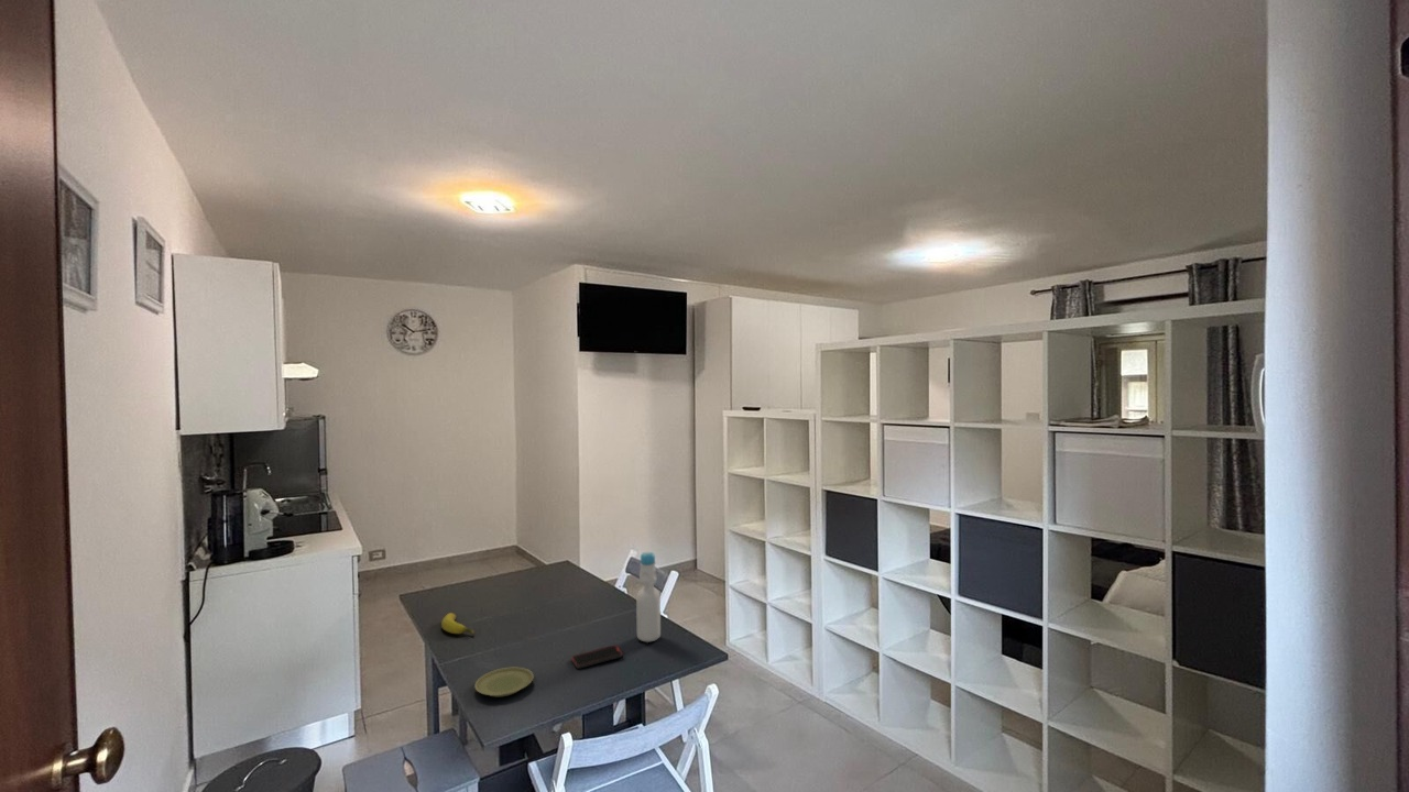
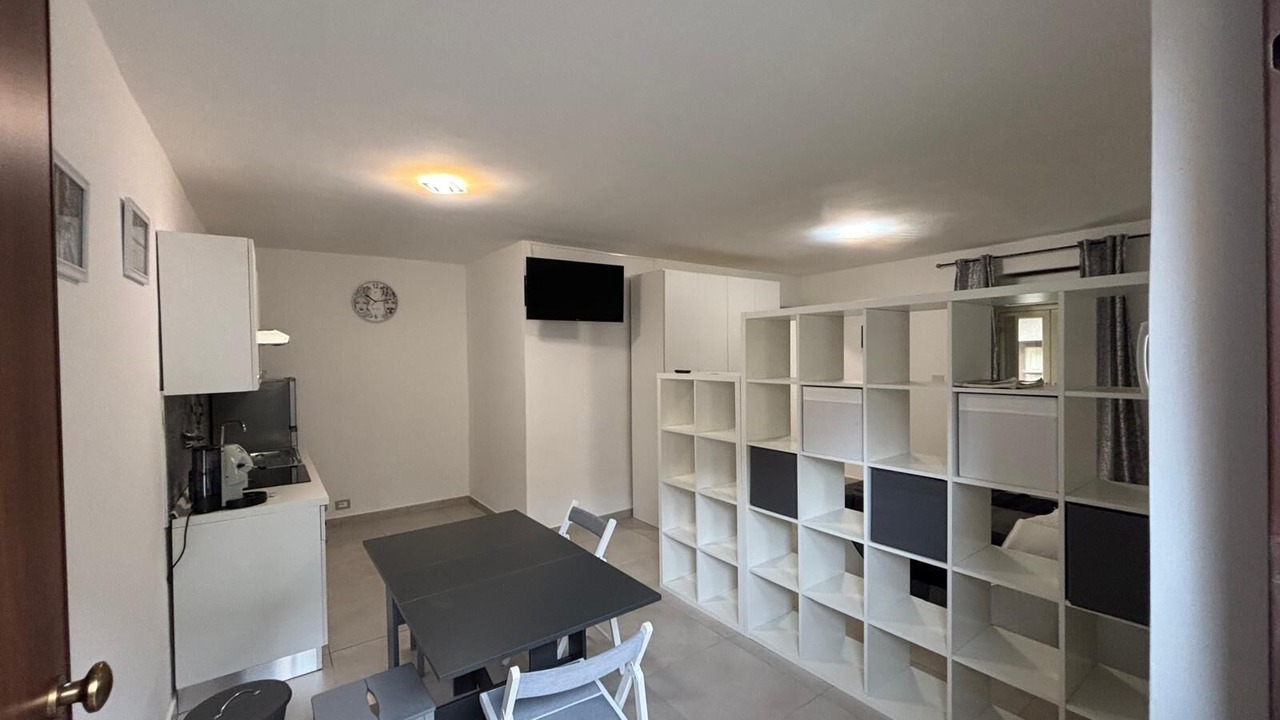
- banana [440,612,476,637]
- bottle [635,550,662,644]
- smartphone [570,645,624,670]
- plate [473,667,535,697]
